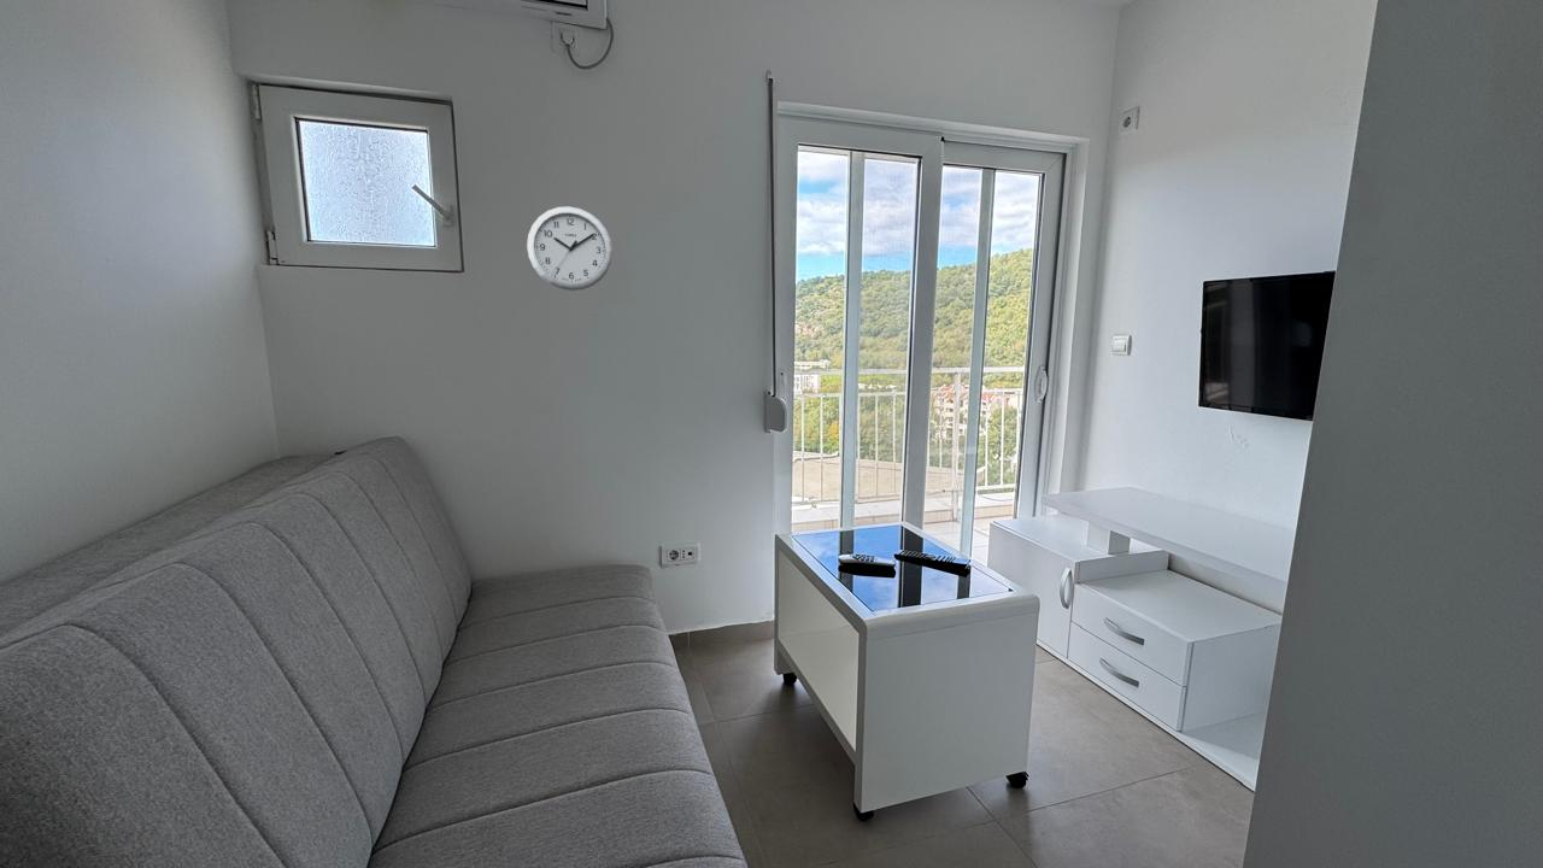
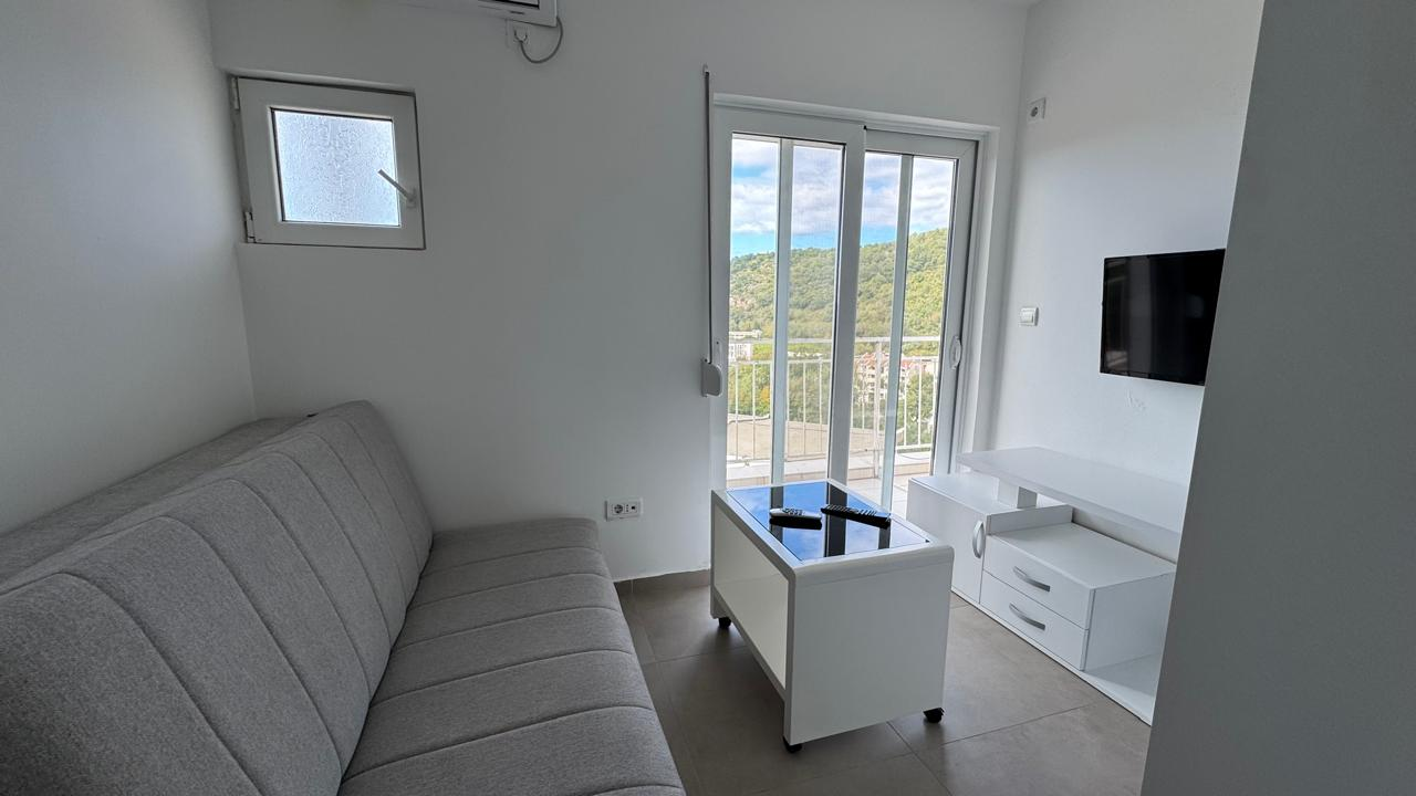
- wall clock [526,205,614,292]
